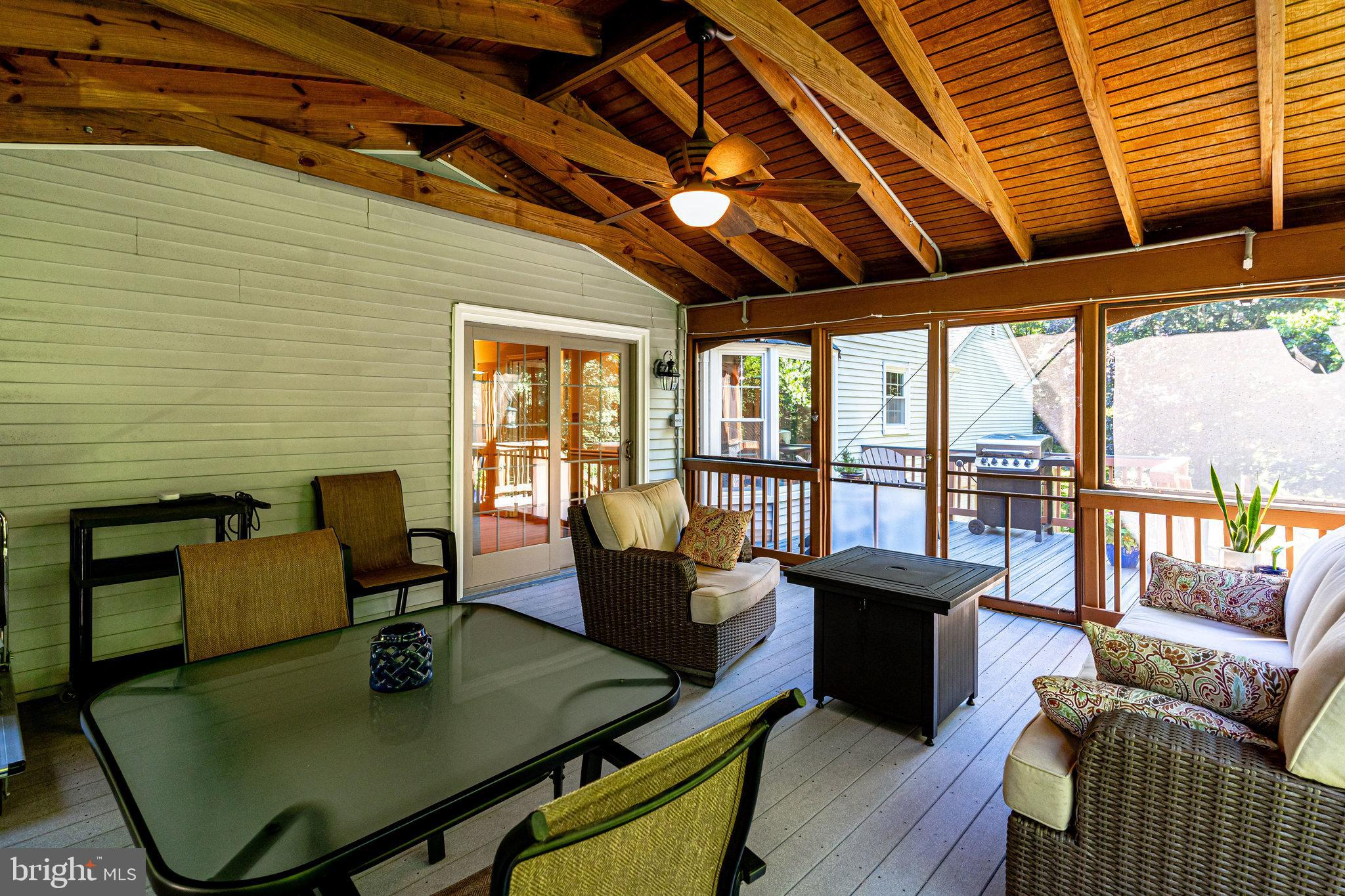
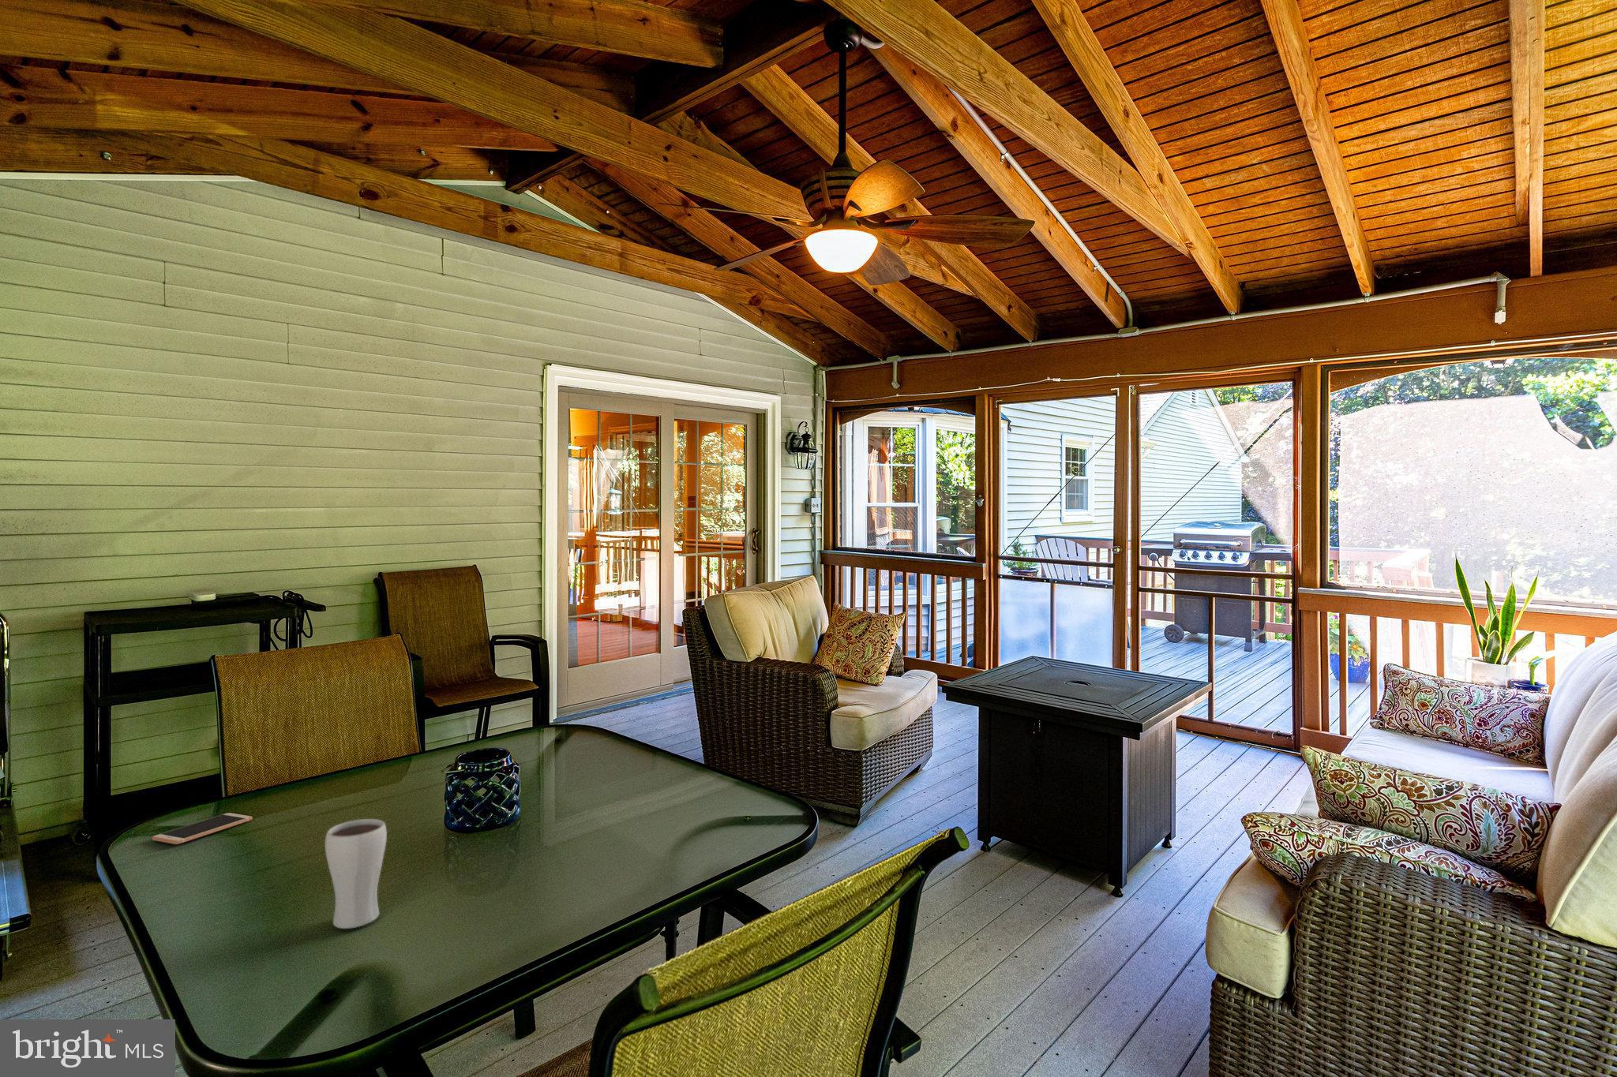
+ drinking glass [325,819,387,929]
+ smartphone [151,811,254,845]
